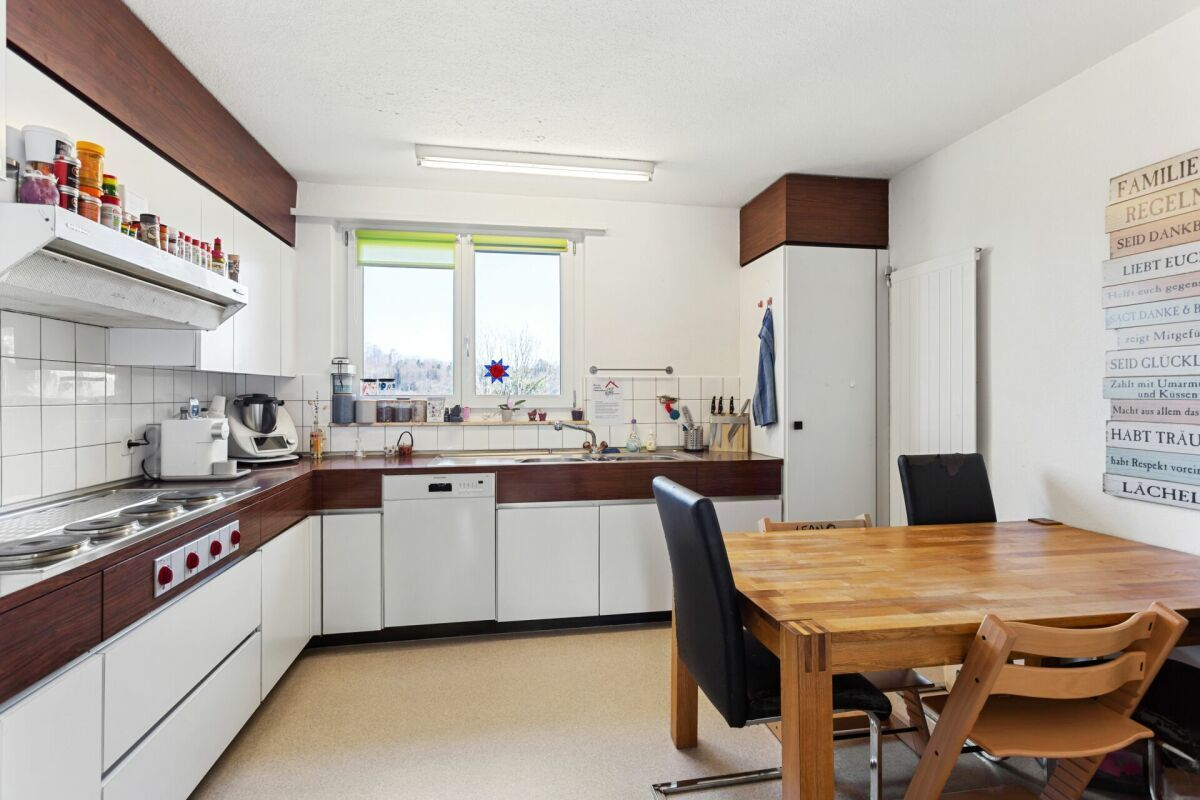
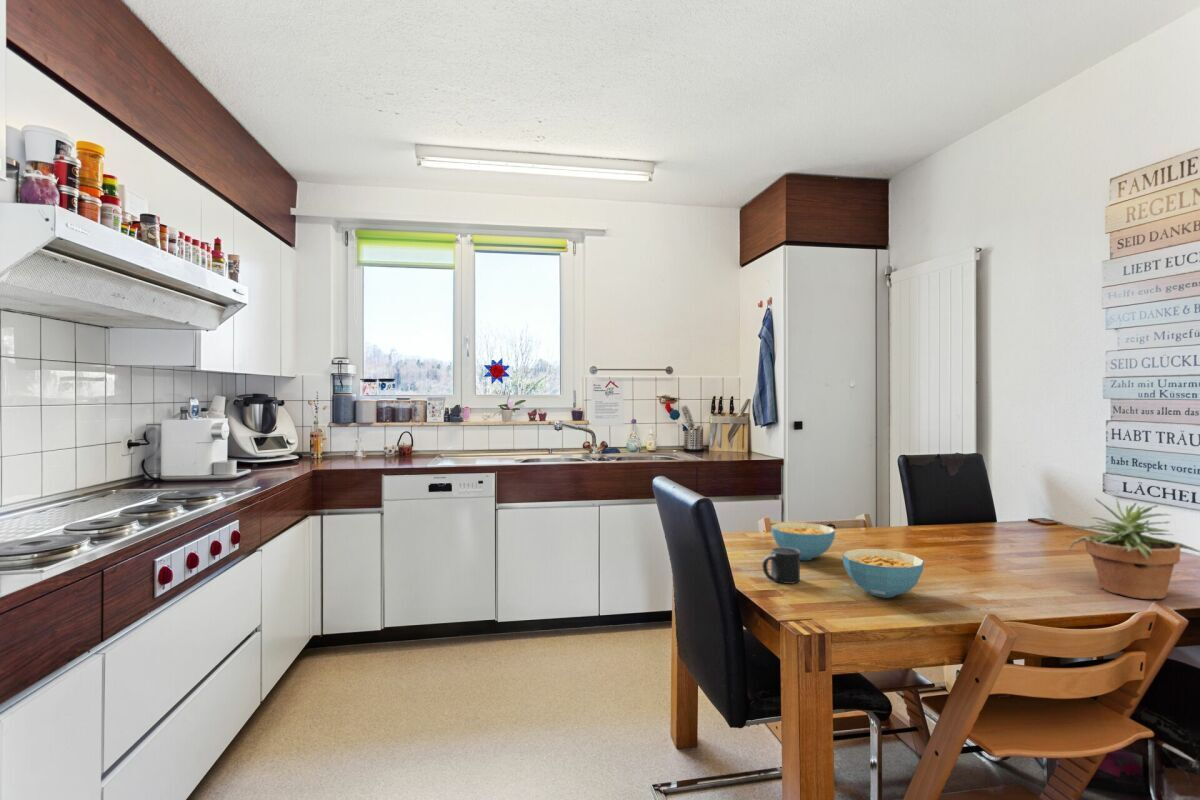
+ cereal bowl [841,548,925,599]
+ potted plant [1058,497,1200,601]
+ mug [761,546,801,585]
+ cereal bowl [770,521,836,561]
